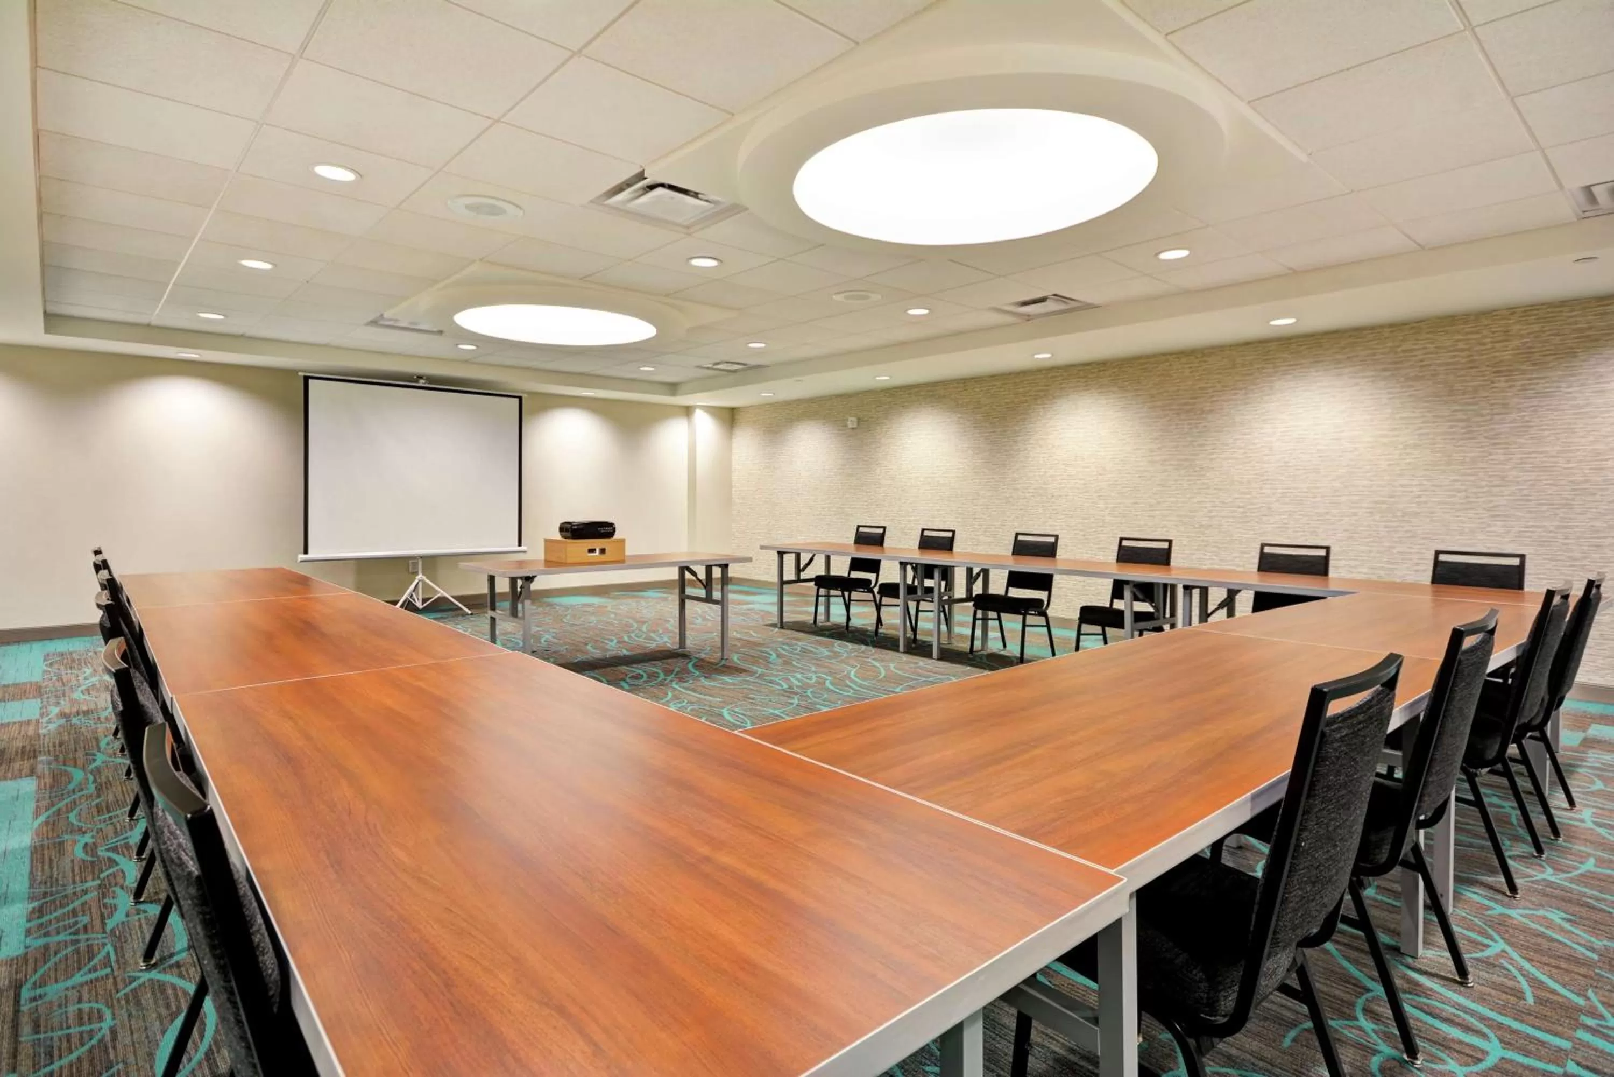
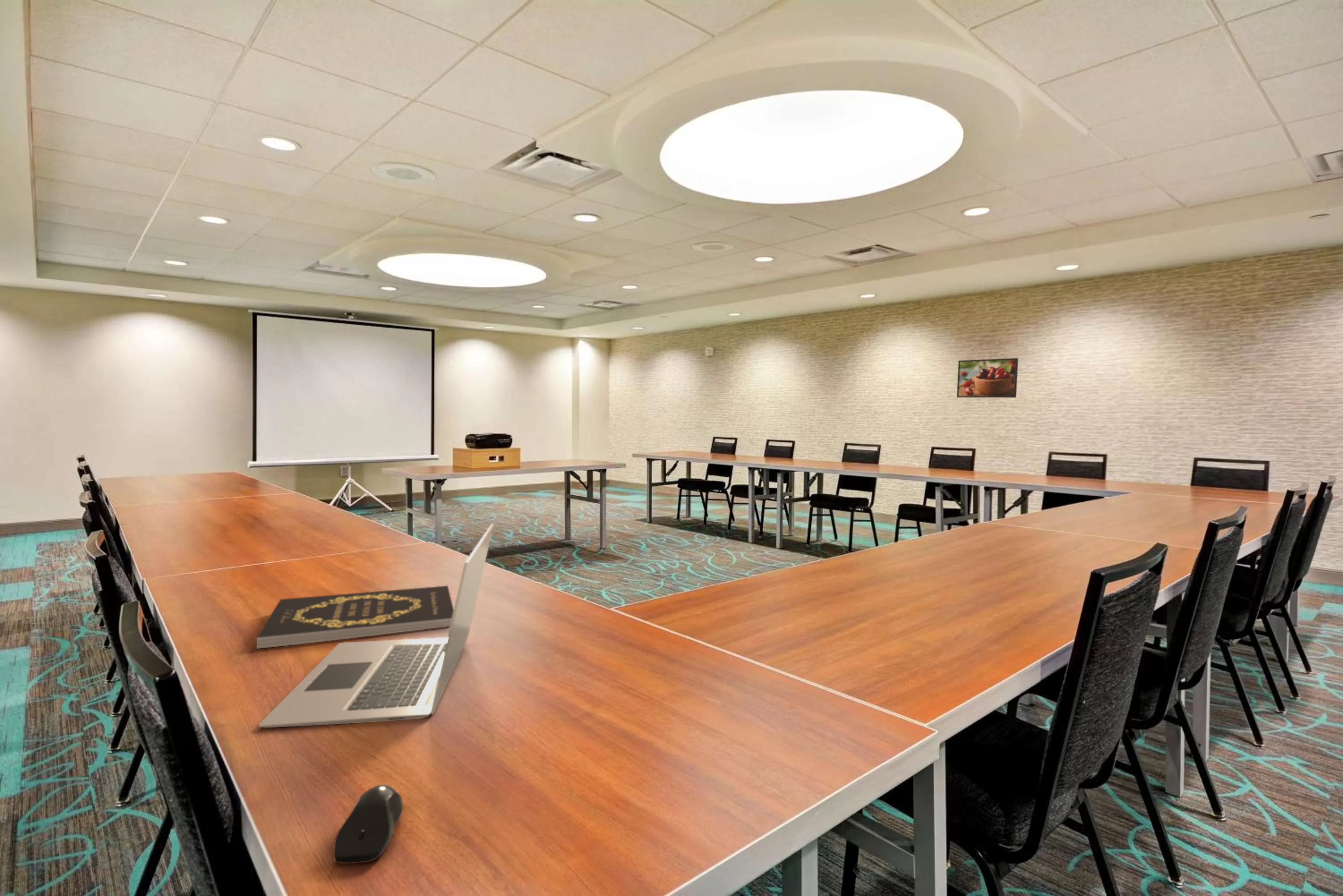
+ computer mouse [333,784,404,864]
+ book [256,585,454,649]
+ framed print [956,358,1019,398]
+ laptop [259,523,494,728]
